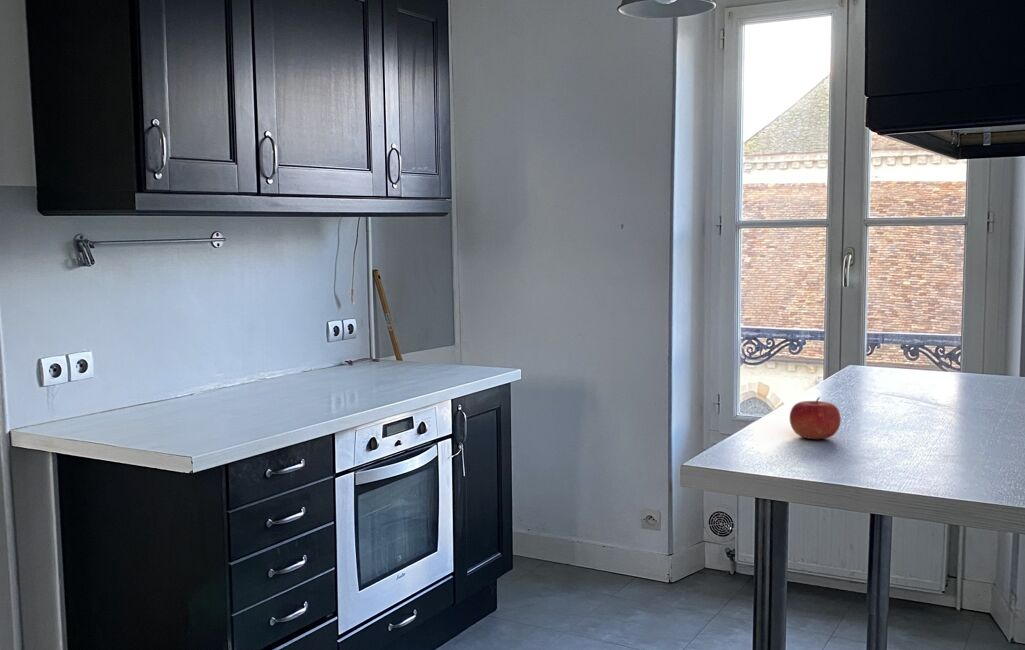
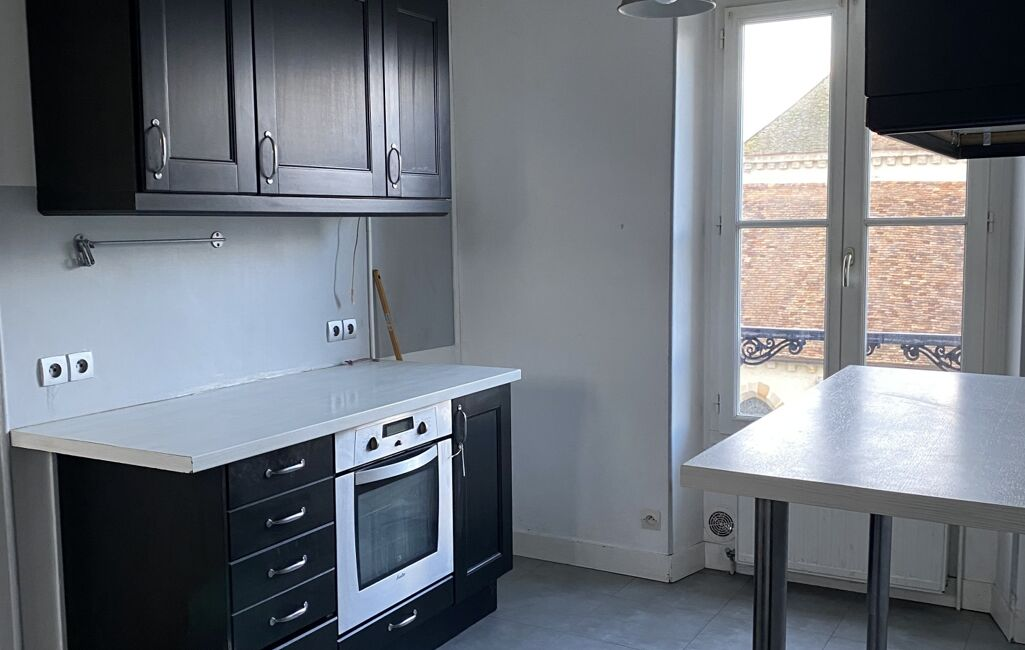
- fruit [789,397,842,440]
